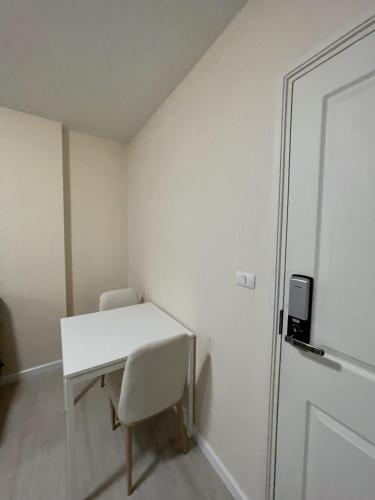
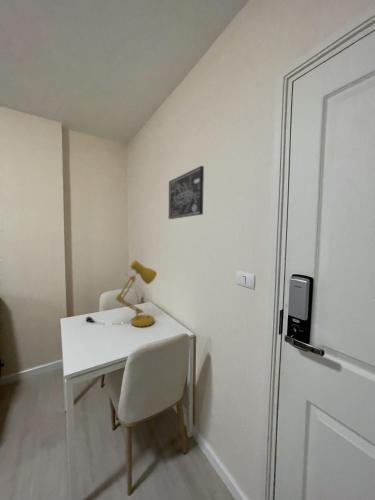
+ desk lamp [84,259,158,328]
+ wall art [168,165,205,220]
